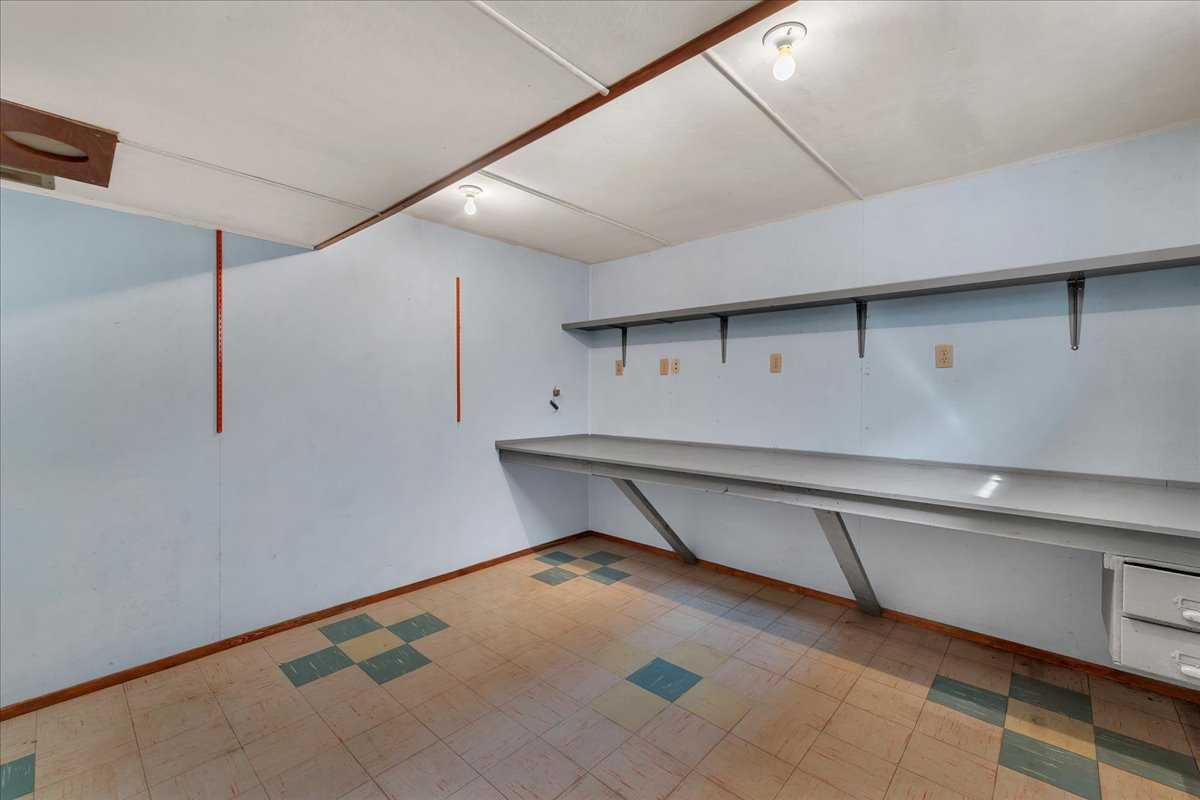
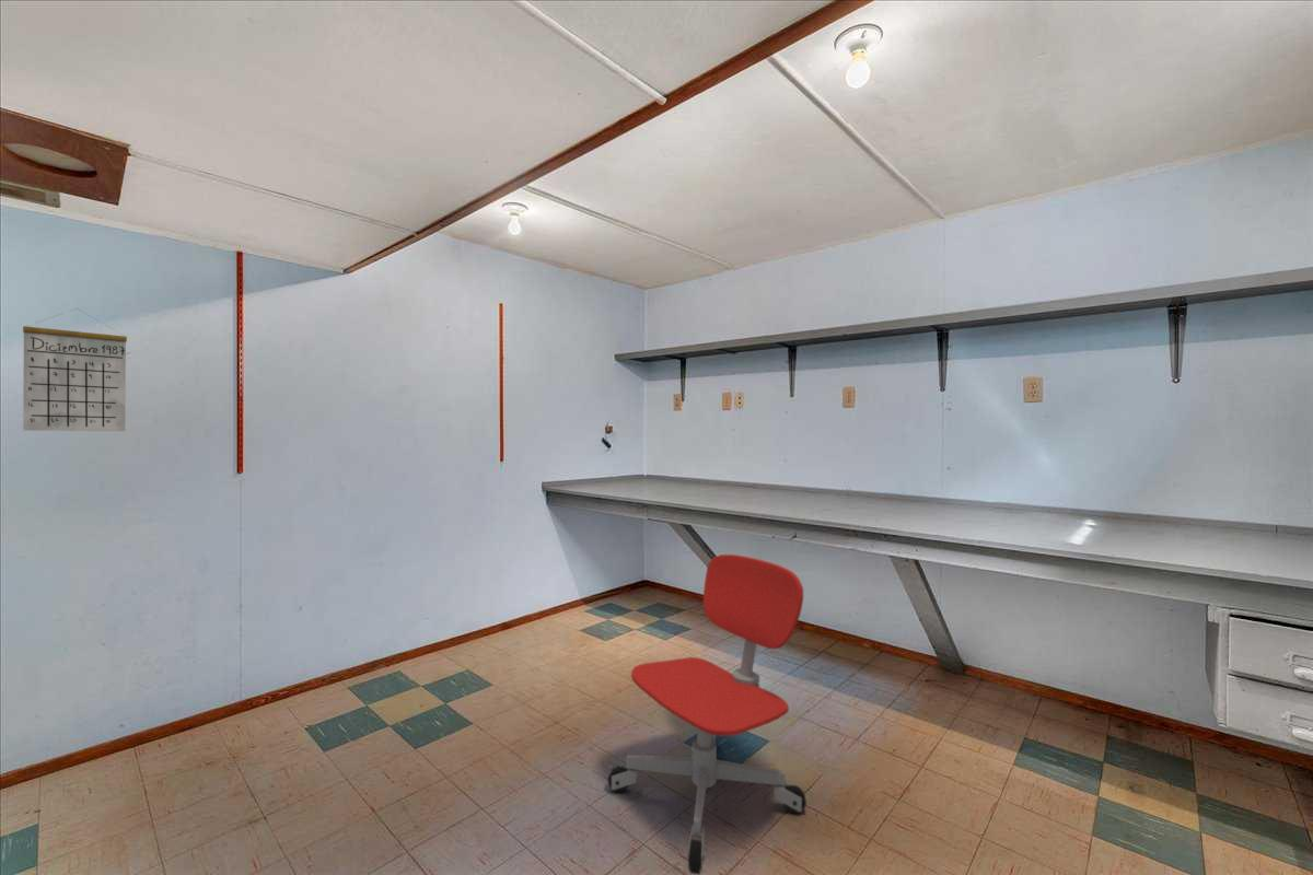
+ office chair [606,553,807,875]
+ calendar [22,307,128,432]
